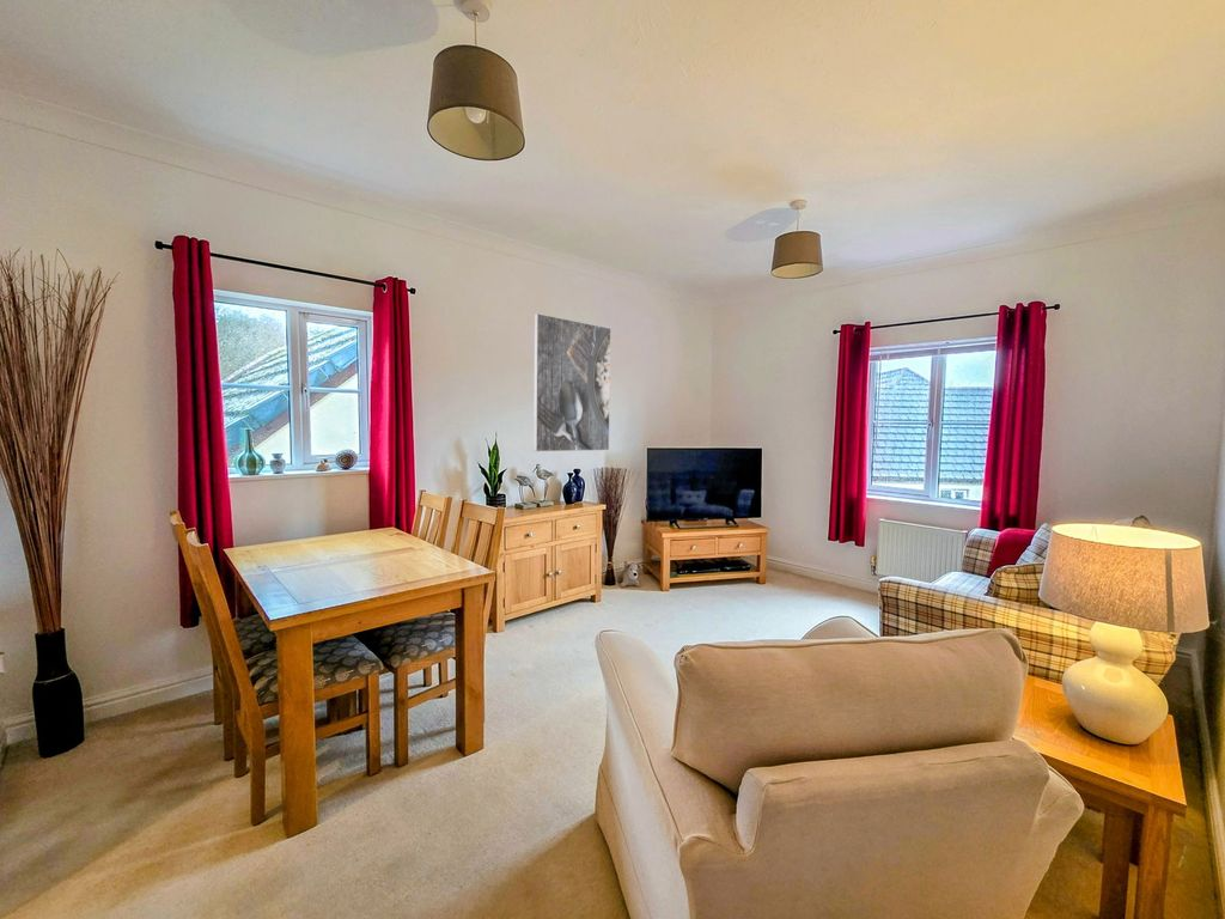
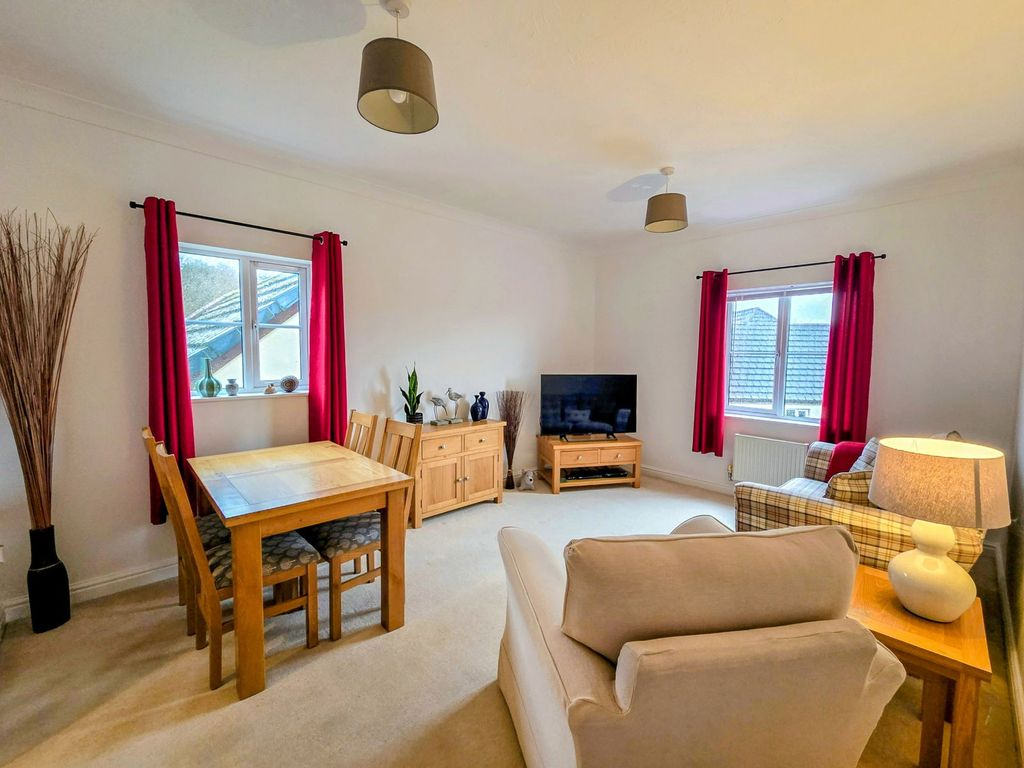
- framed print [532,312,612,452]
